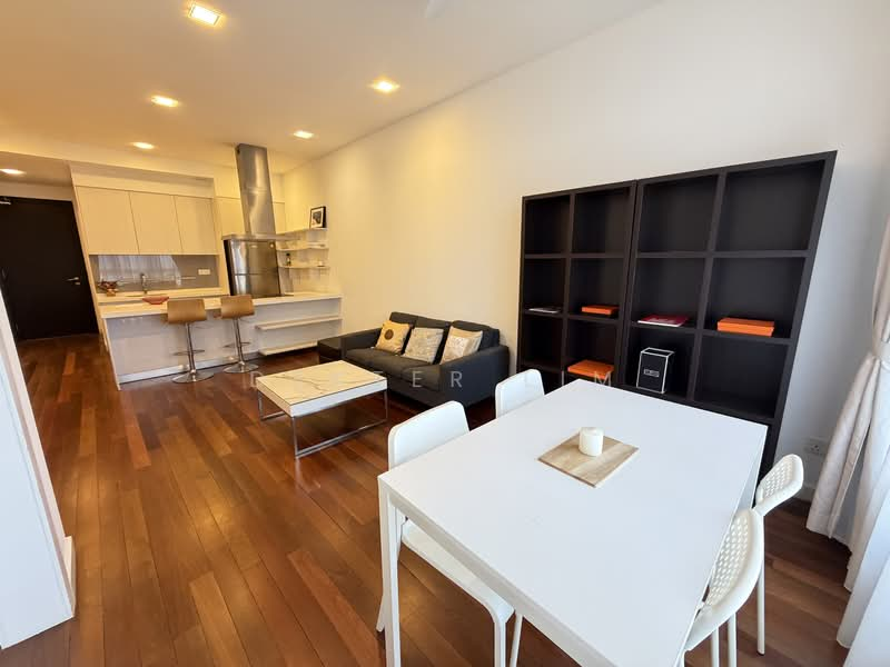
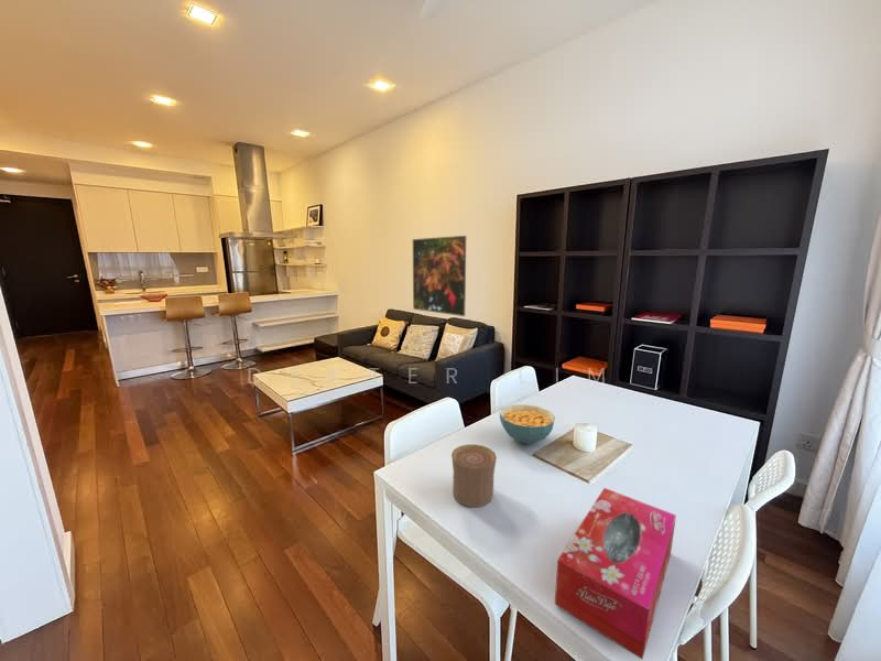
+ cereal bowl [499,403,556,445]
+ tissue box [554,487,677,660]
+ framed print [412,235,467,317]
+ cup [450,443,498,508]
